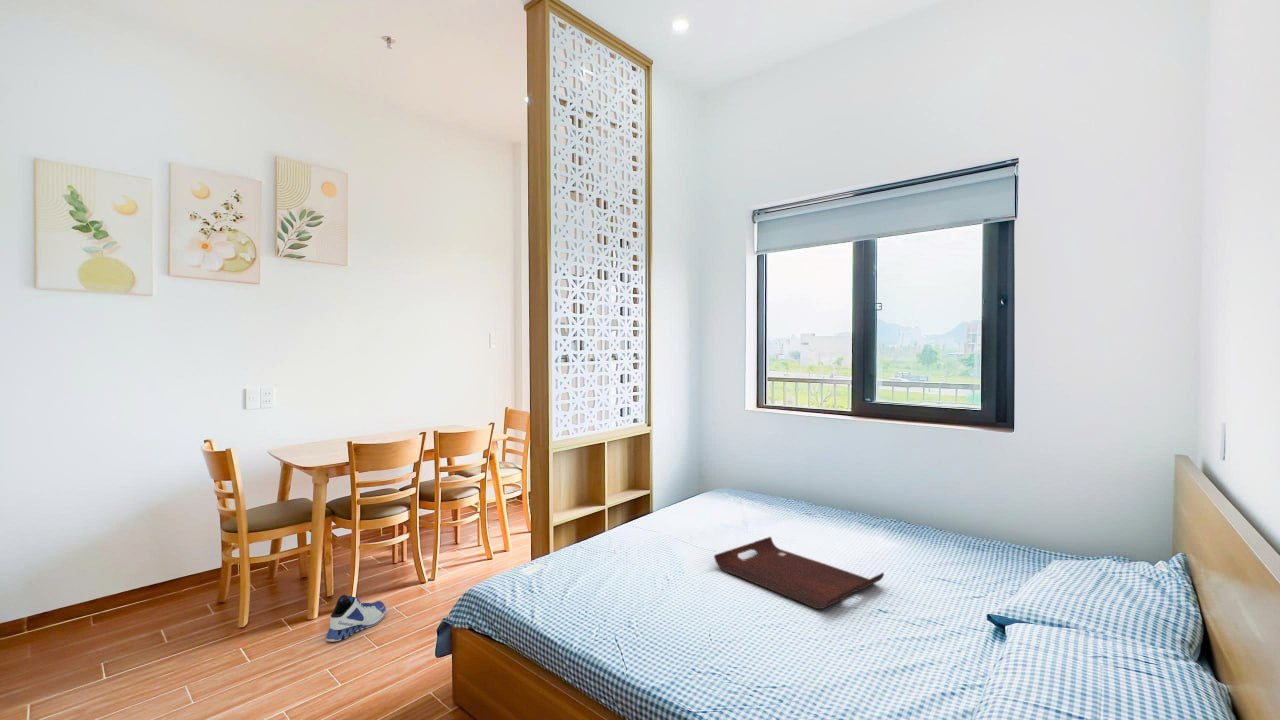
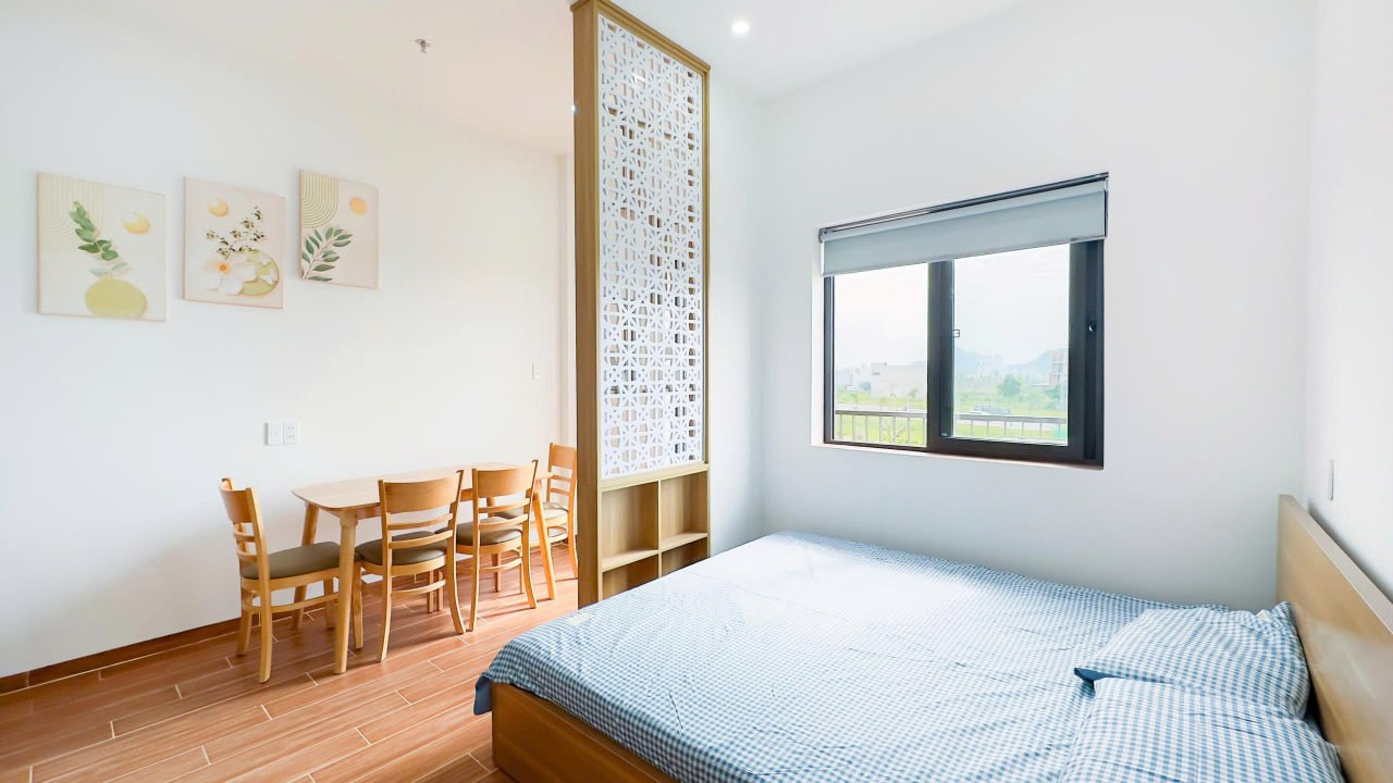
- serving tray [713,536,885,610]
- sneaker [325,594,387,642]
